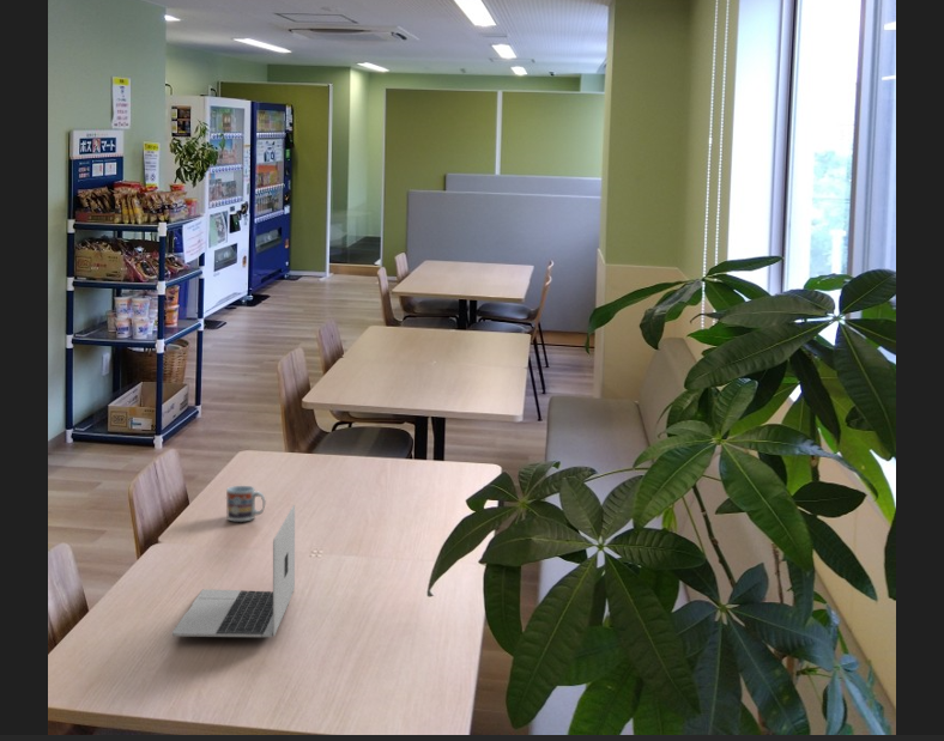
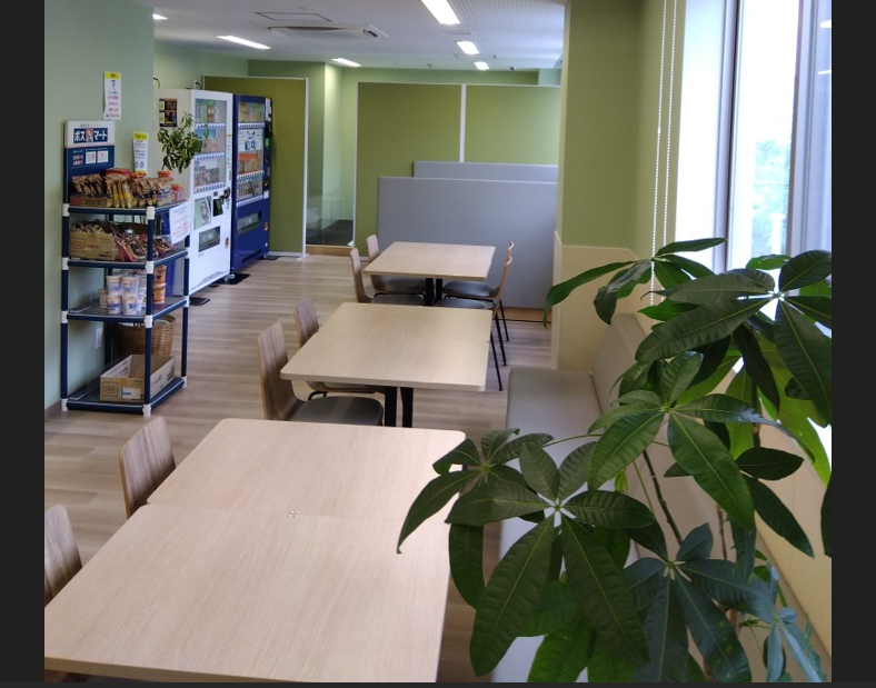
- cup [225,485,267,522]
- laptop [171,504,296,638]
